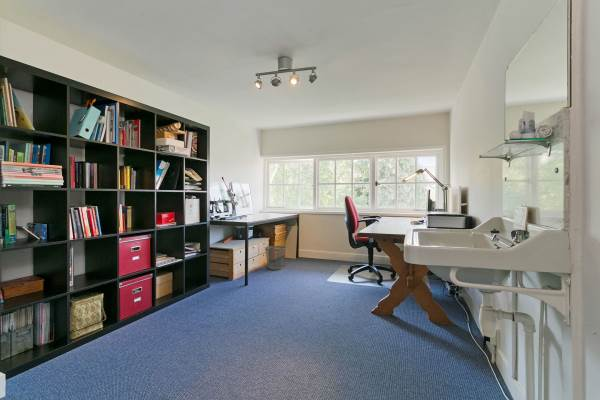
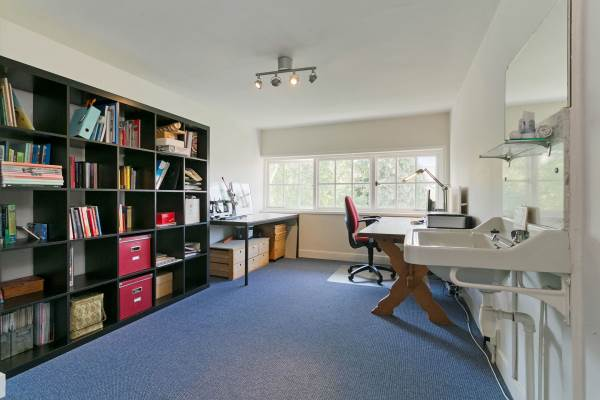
- wastebasket [264,245,286,271]
